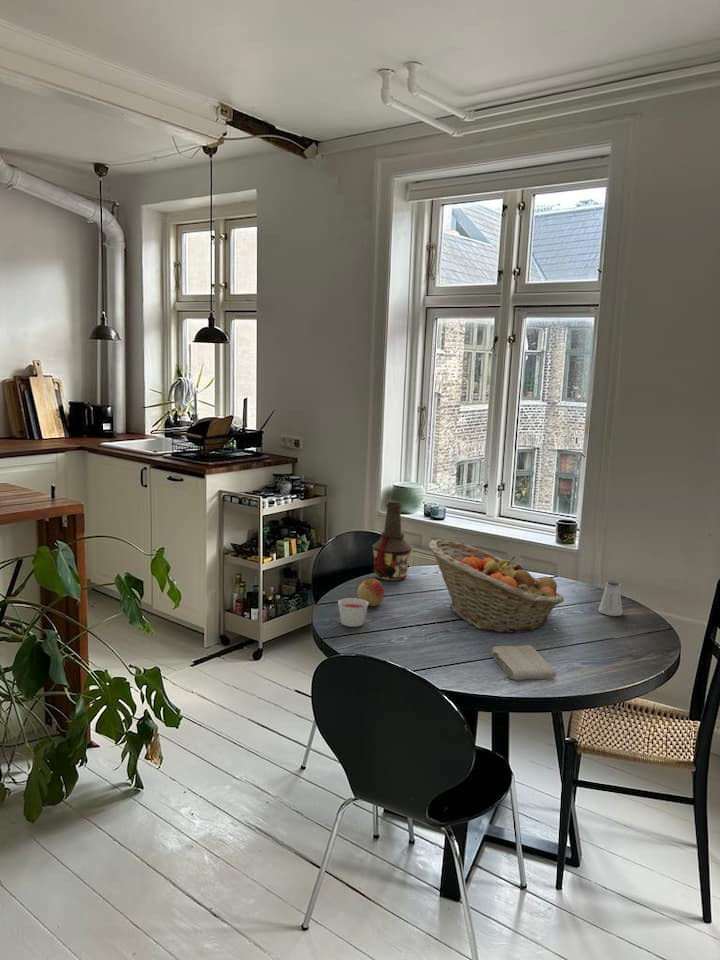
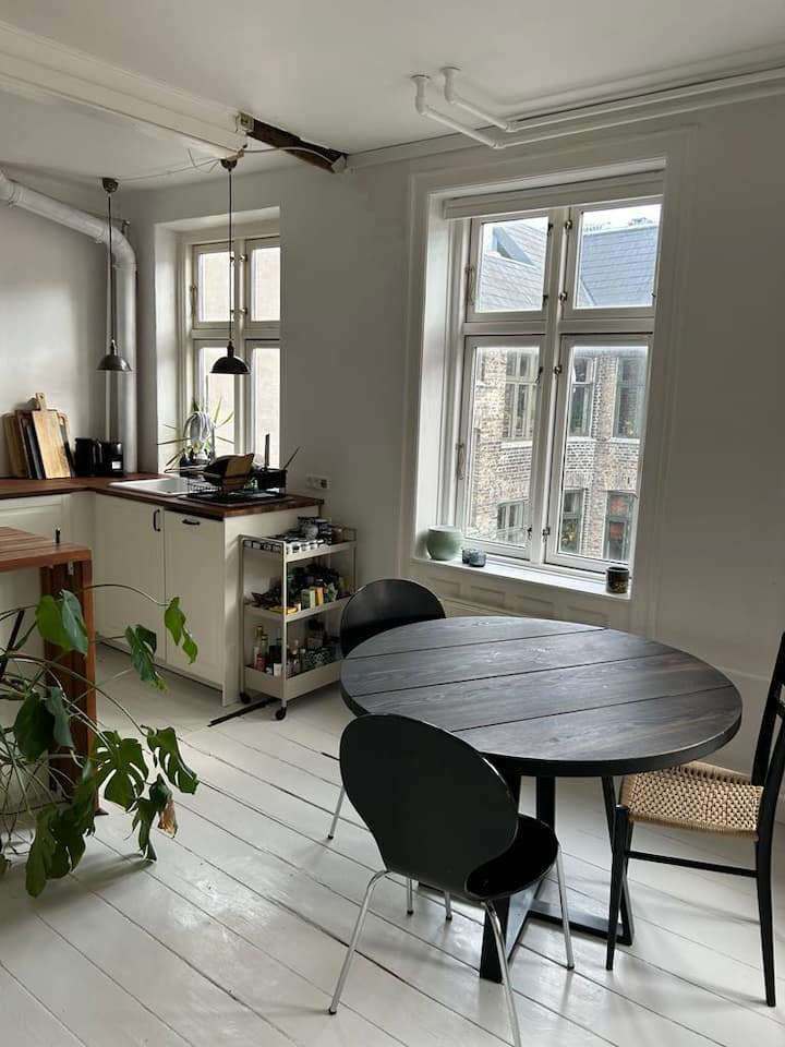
- fruit basket [428,538,565,634]
- bottle [371,500,413,582]
- apple [356,578,385,607]
- saltshaker [598,579,624,617]
- candle [337,597,369,628]
- washcloth [491,644,557,681]
